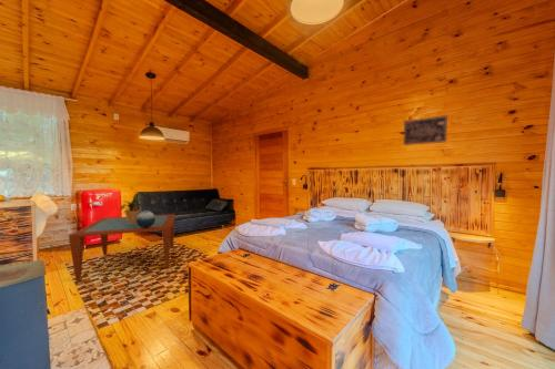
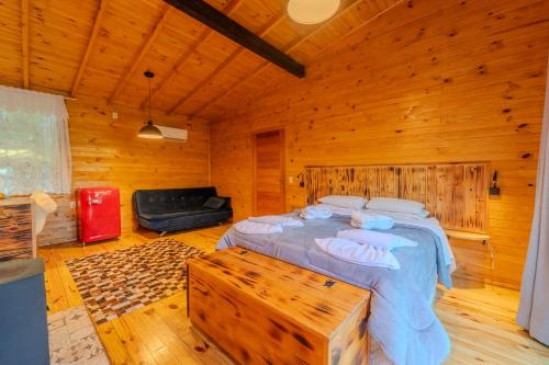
- decorative sphere [137,209,155,228]
- wall art [402,114,448,146]
- potted plant [119,198,145,224]
- coffee table [68,213,176,283]
